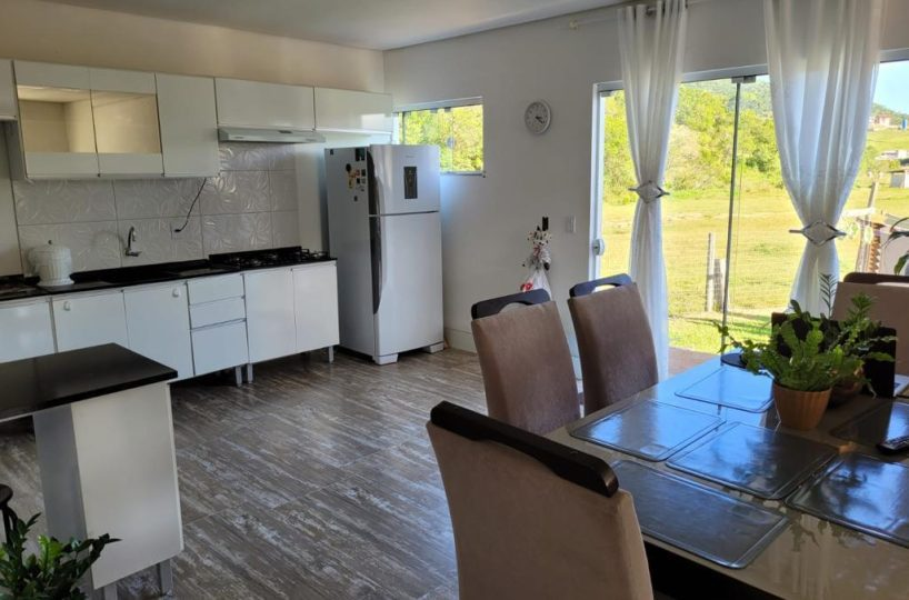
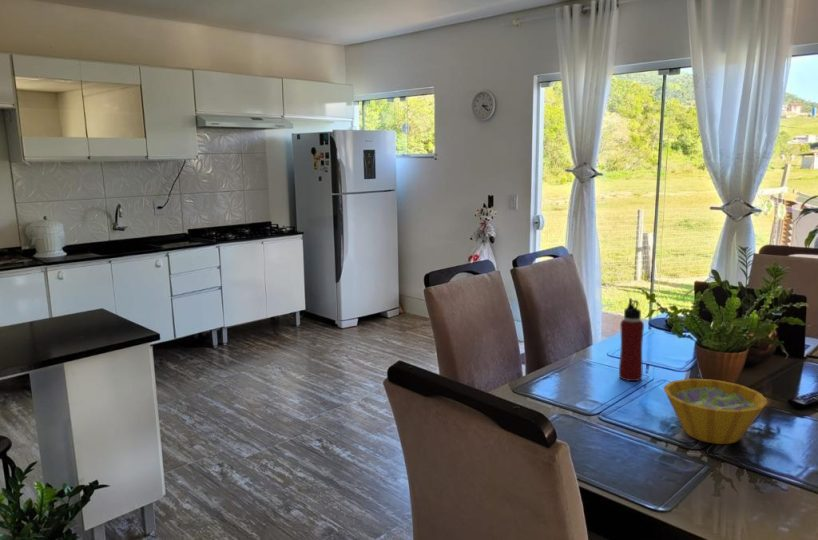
+ bowl [662,378,768,445]
+ water bottle [618,297,645,382]
